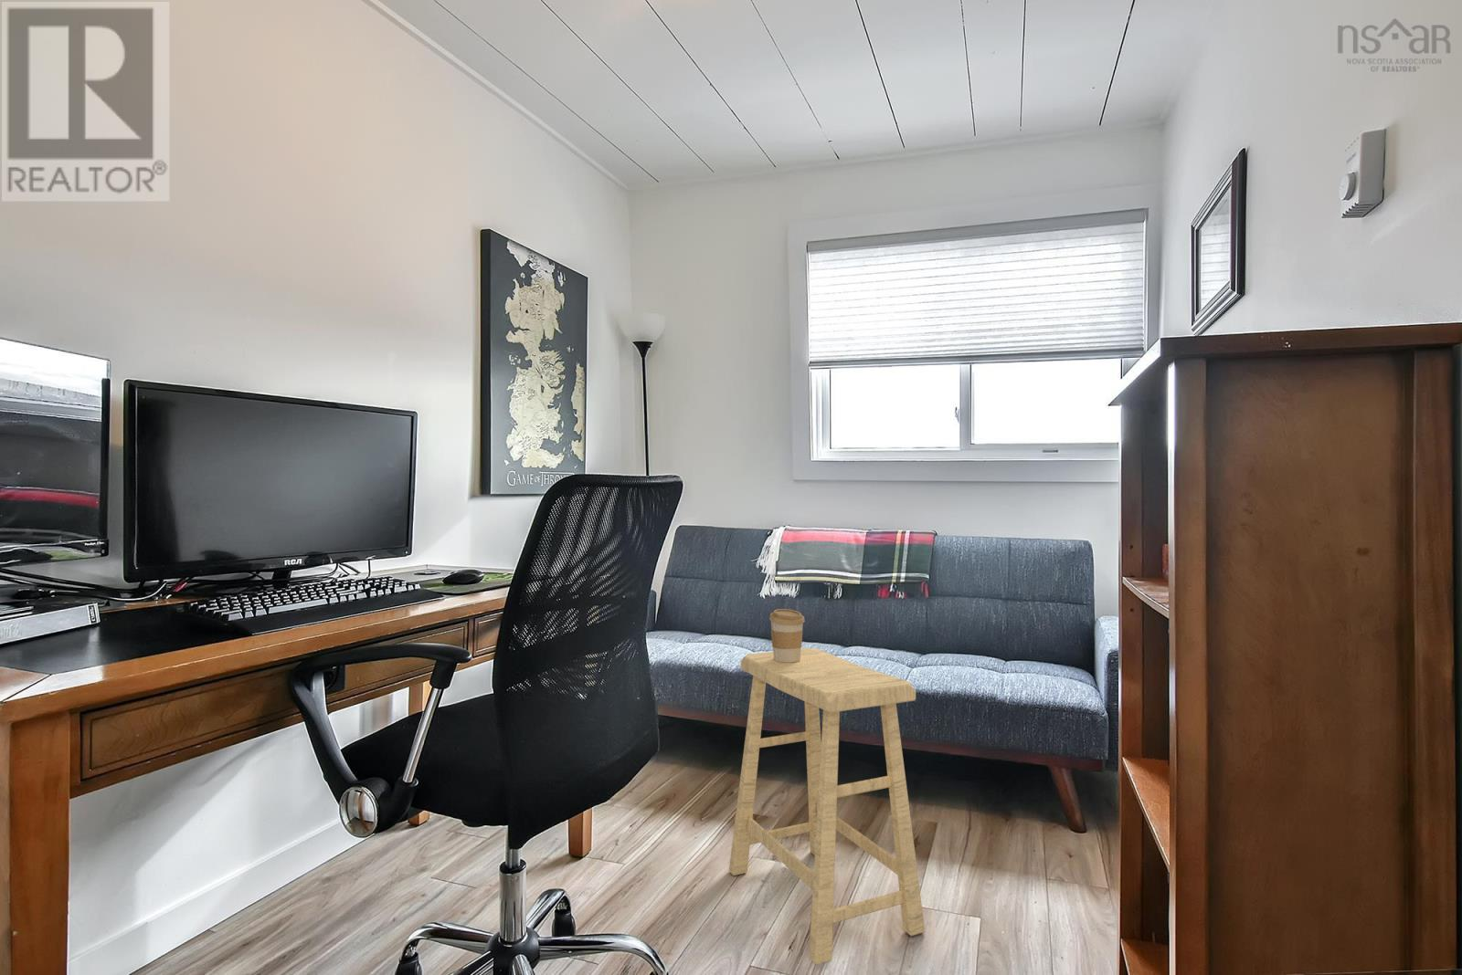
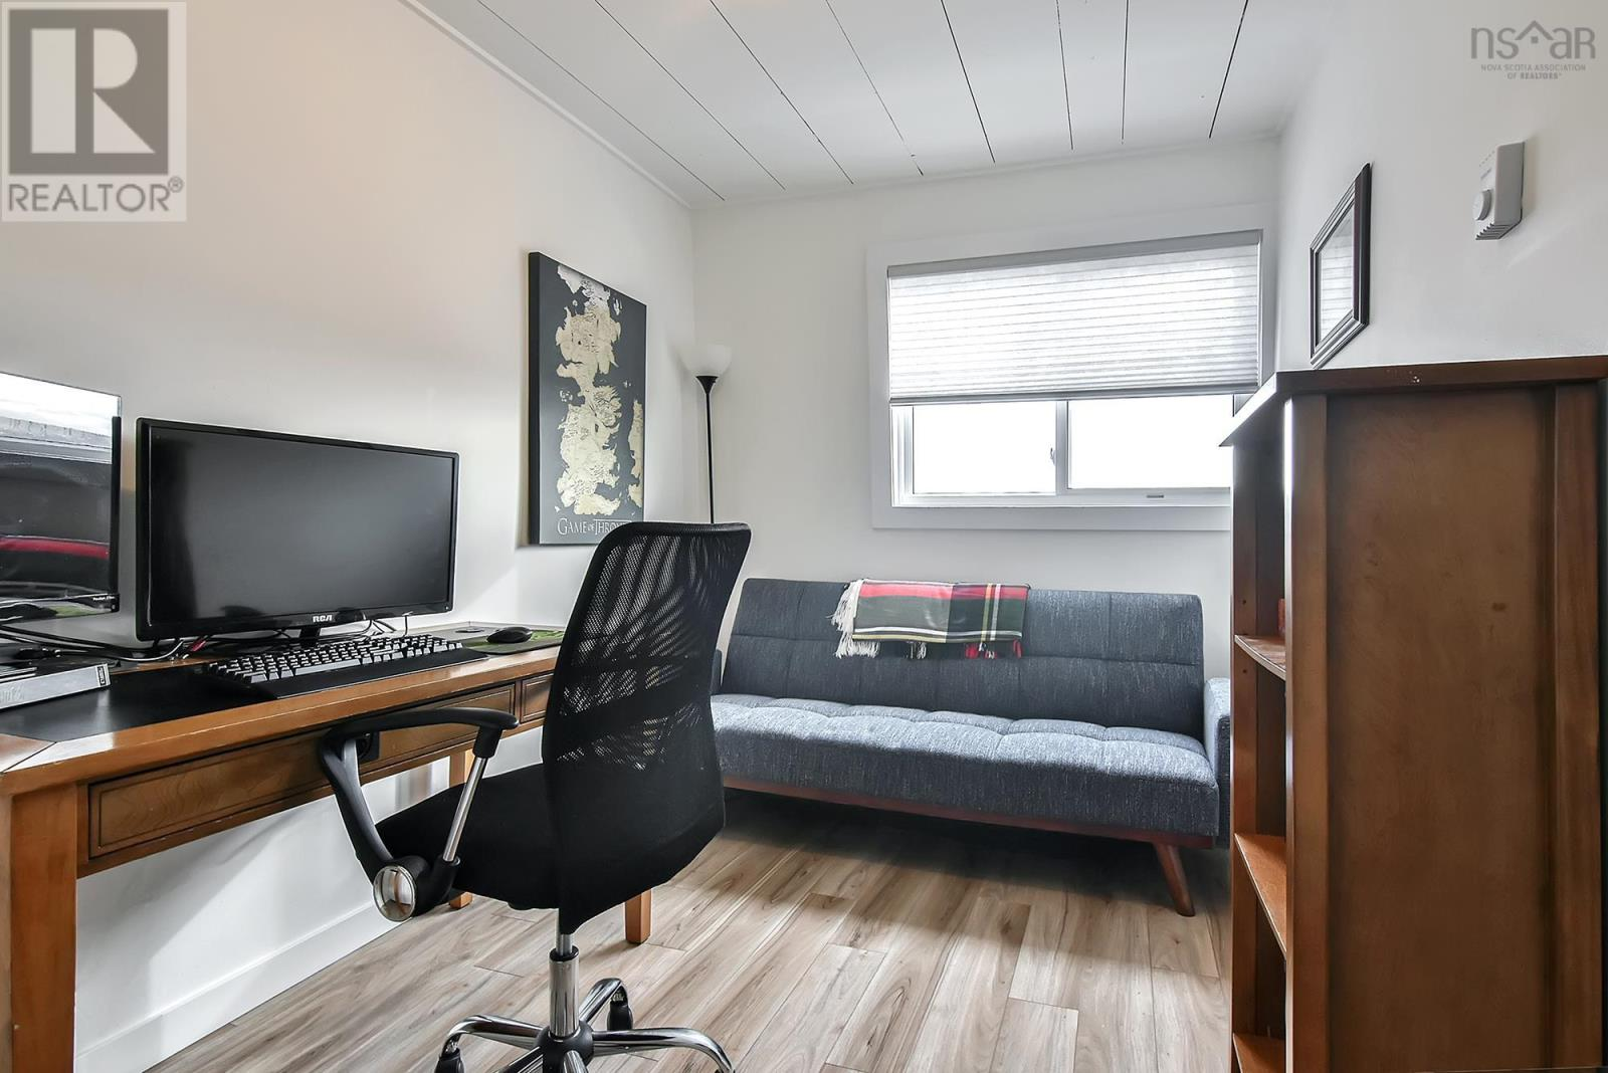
- stool [728,647,925,966]
- coffee cup [769,608,806,663]
